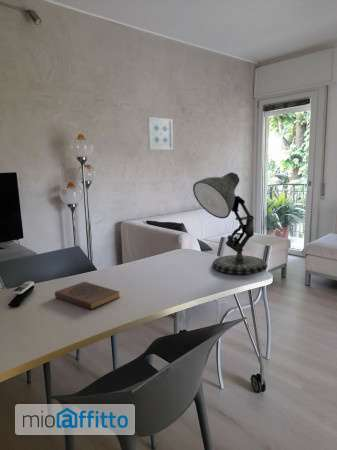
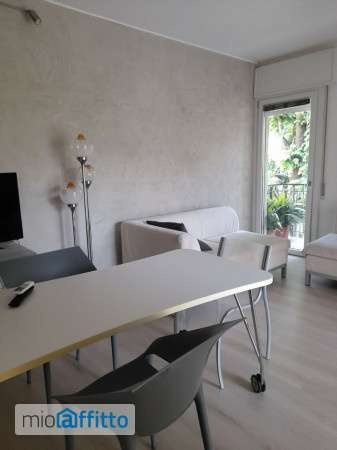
- desk lamp [192,171,268,275]
- wall art [146,116,174,151]
- book [54,281,120,311]
